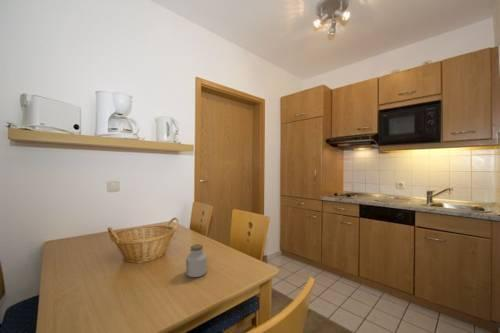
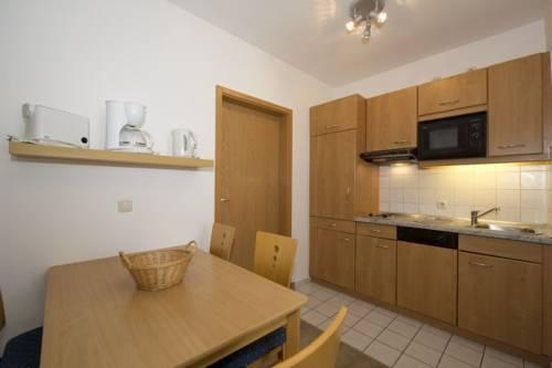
- jar [185,243,208,278]
